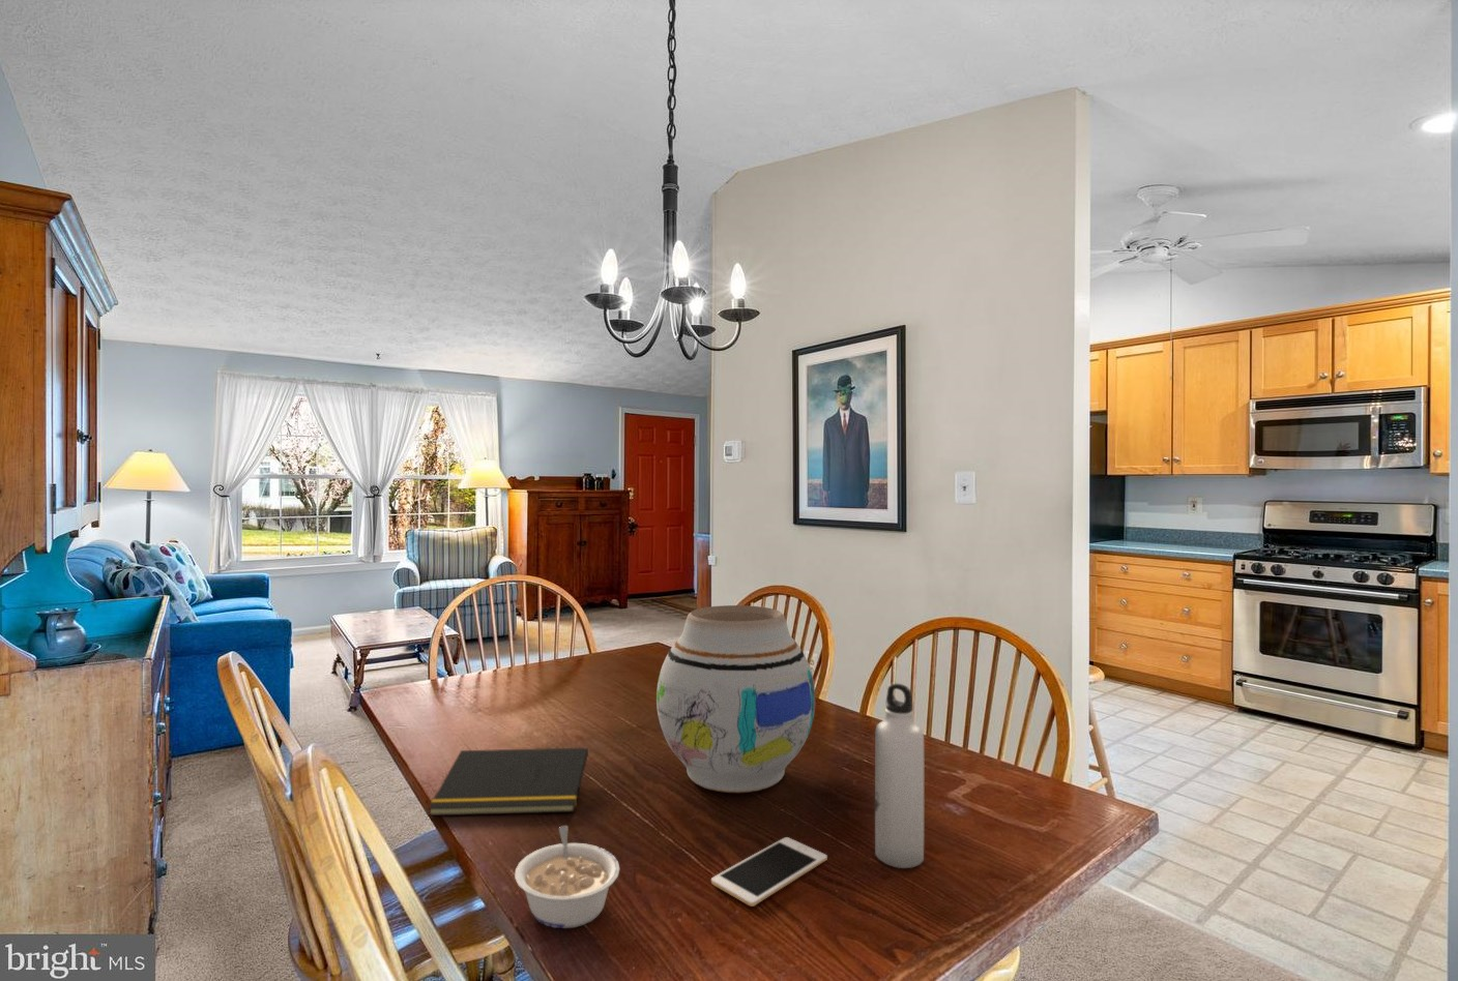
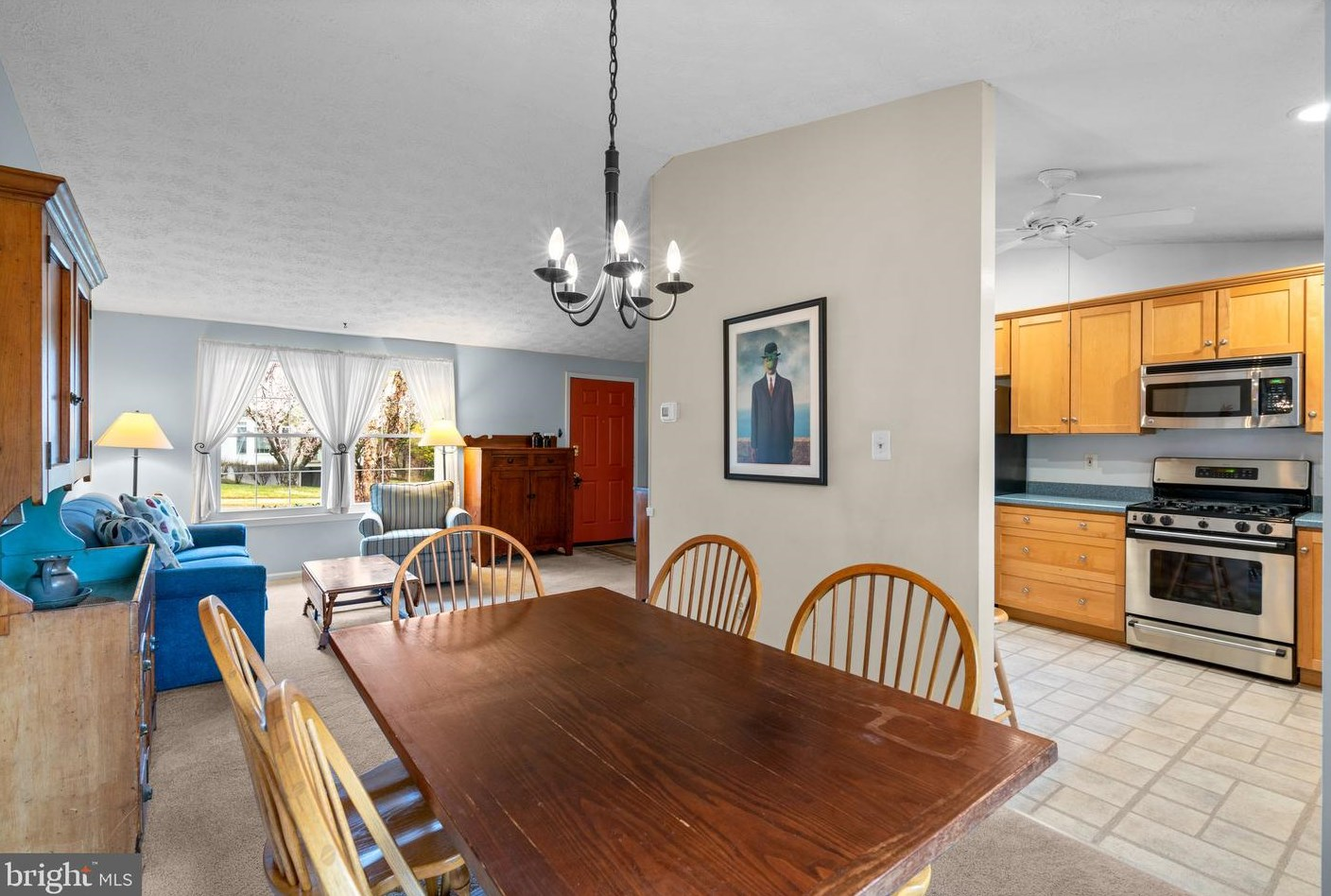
- cell phone [710,836,828,908]
- legume [514,824,620,930]
- notepad [427,747,589,817]
- vase [655,604,816,794]
- water bottle [874,682,925,869]
